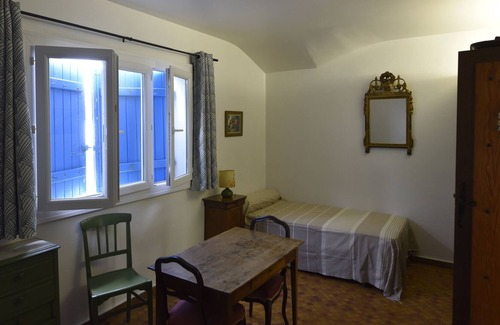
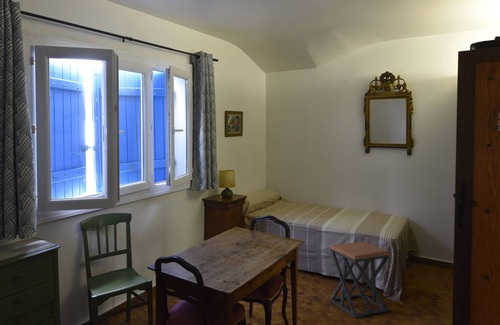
+ stool [329,241,390,319]
